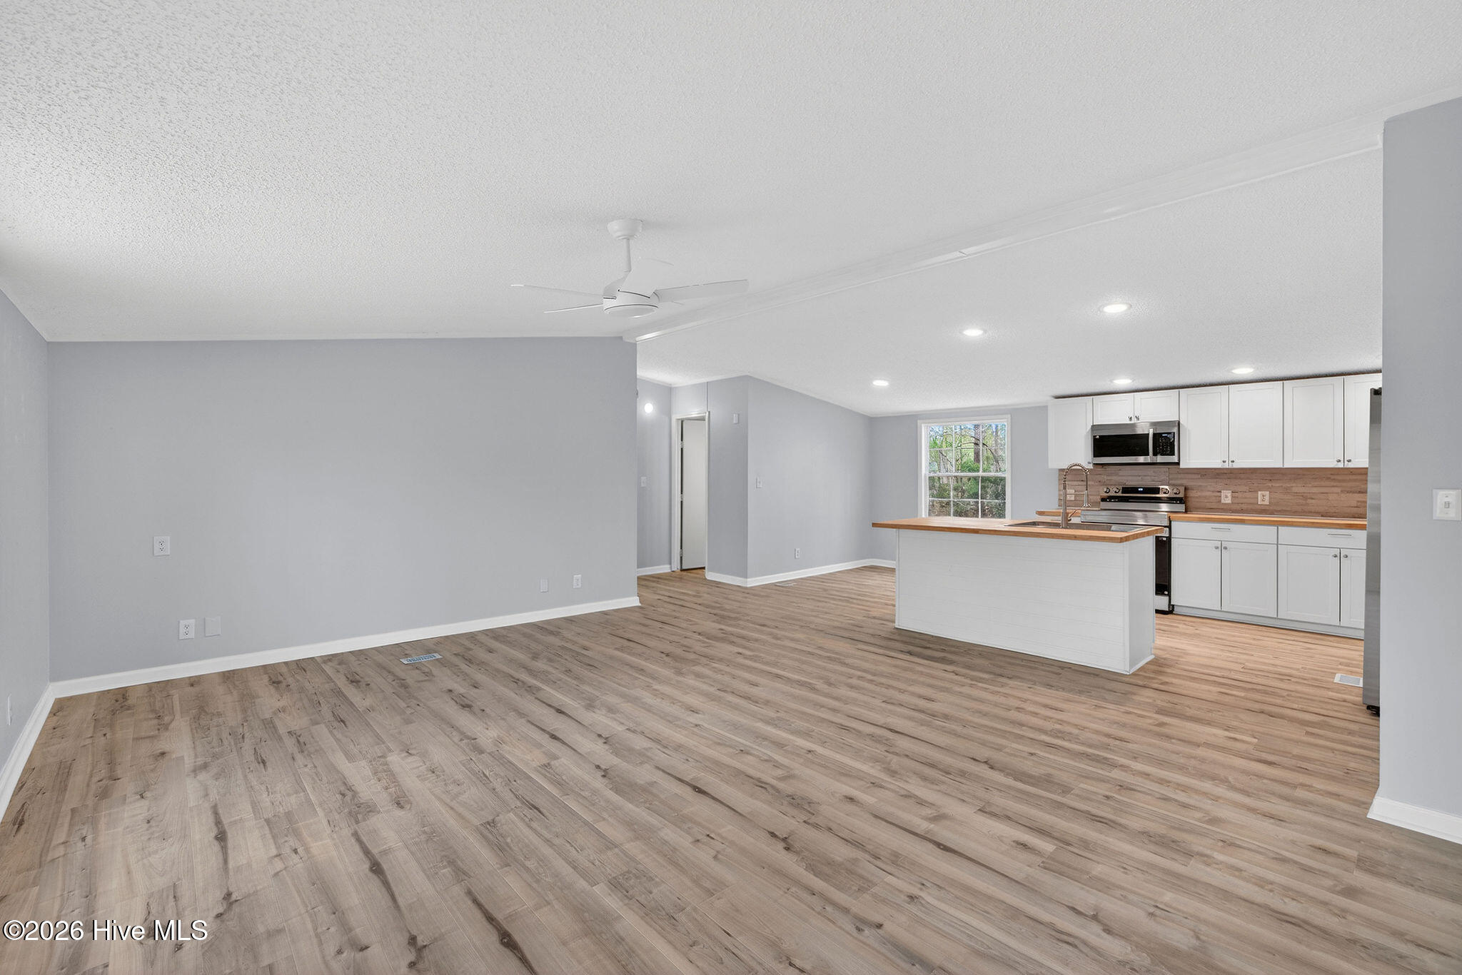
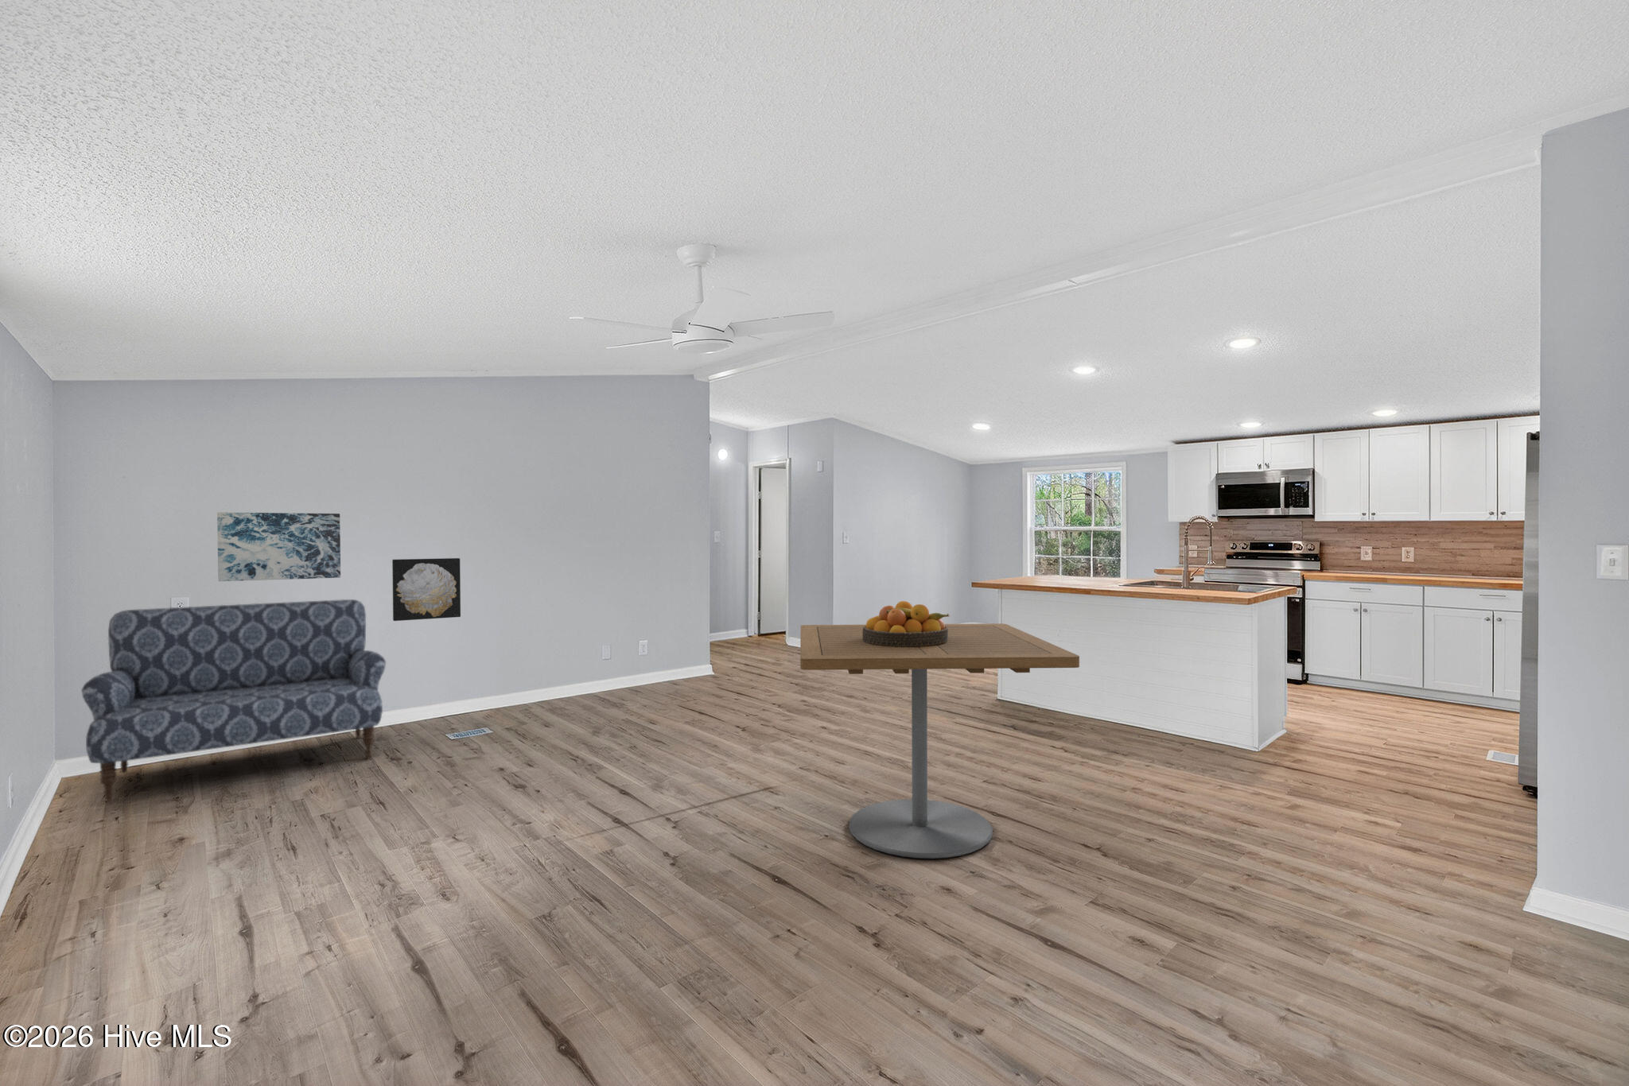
+ fruit bowl [862,600,950,647]
+ wall art [391,558,462,622]
+ sofa [80,599,387,802]
+ dining table [800,623,1080,859]
+ wall art [217,511,342,582]
